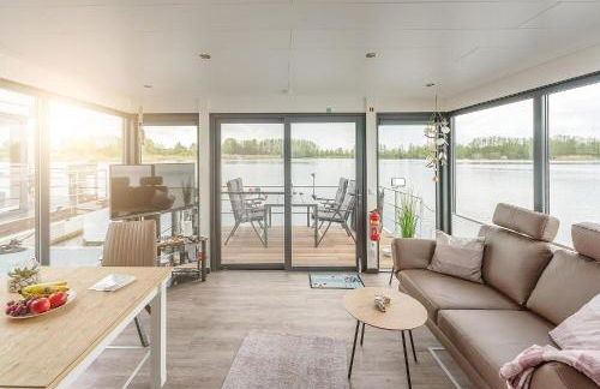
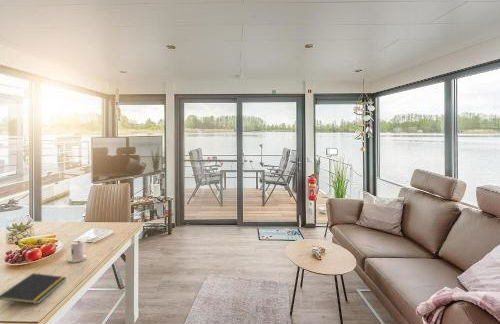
+ notepad [0,272,68,305]
+ candle [67,239,88,263]
